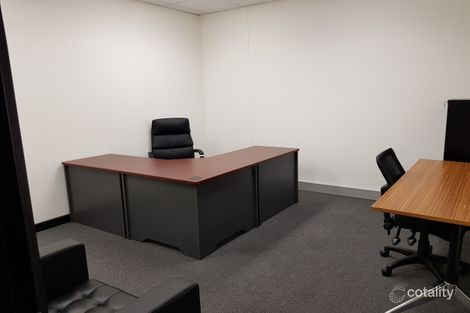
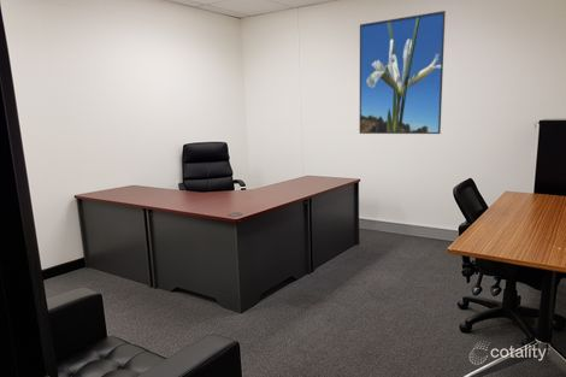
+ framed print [359,10,447,135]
